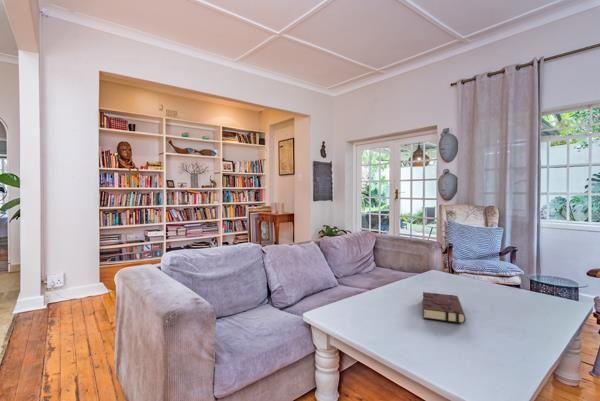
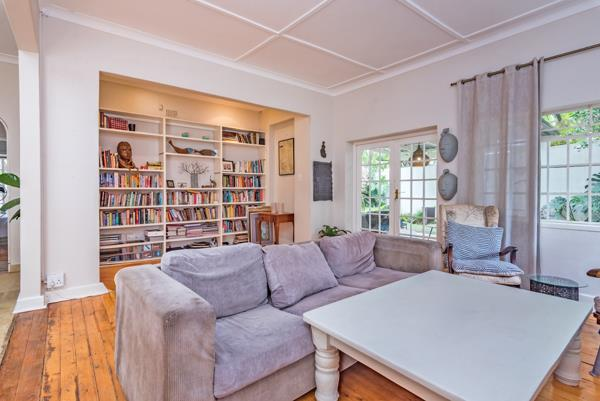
- book [422,291,466,324]
